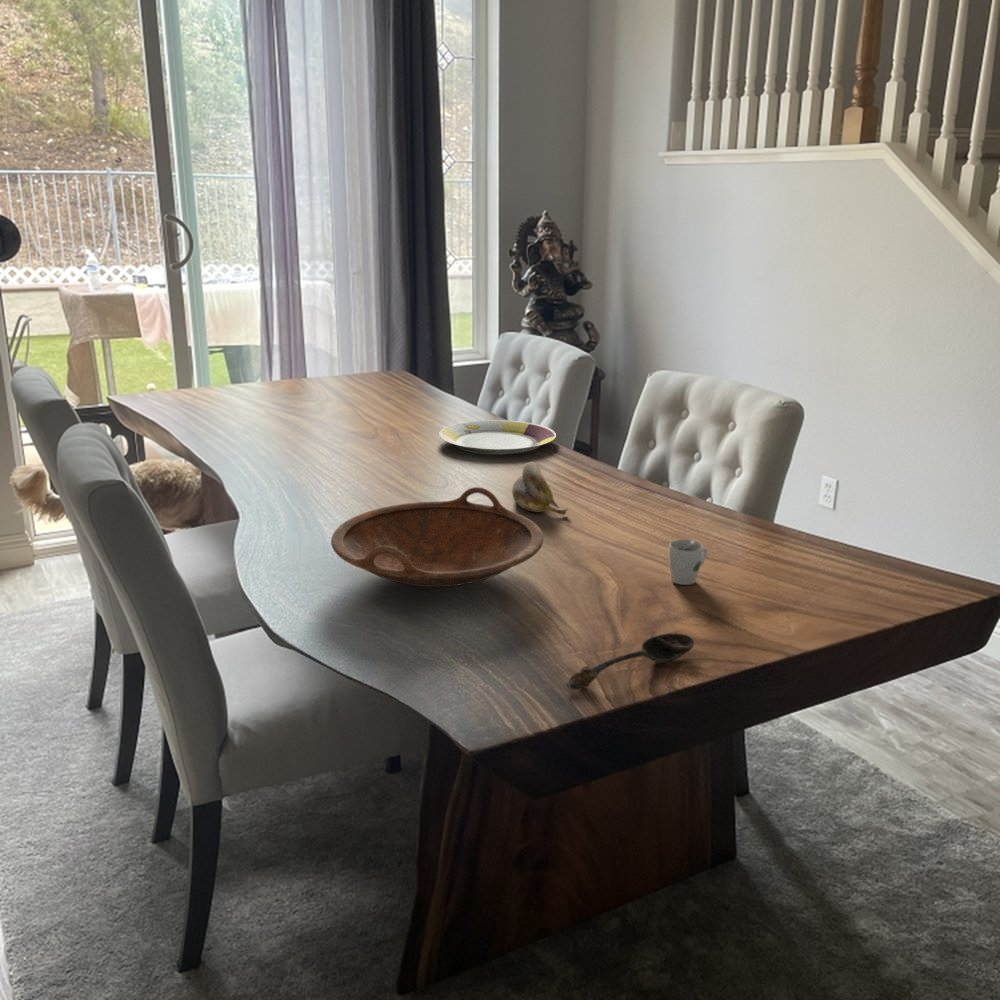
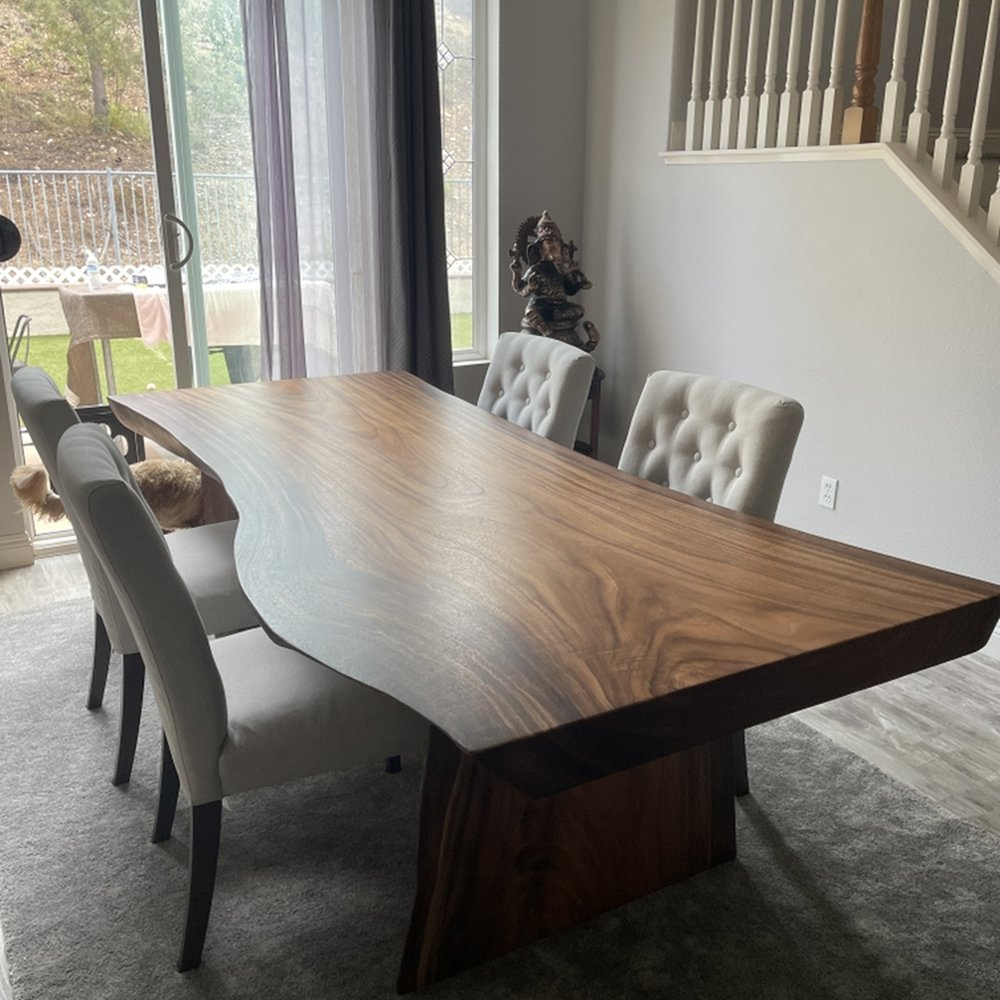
- banana [511,461,569,516]
- plate [438,419,557,455]
- spoon [565,632,695,691]
- cup [668,538,708,586]
- bowl [330,486,544,588]
